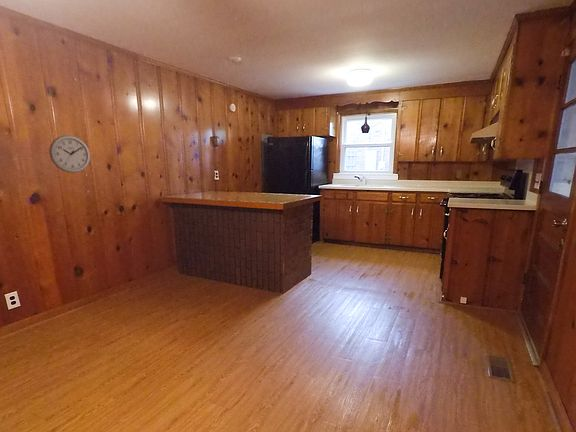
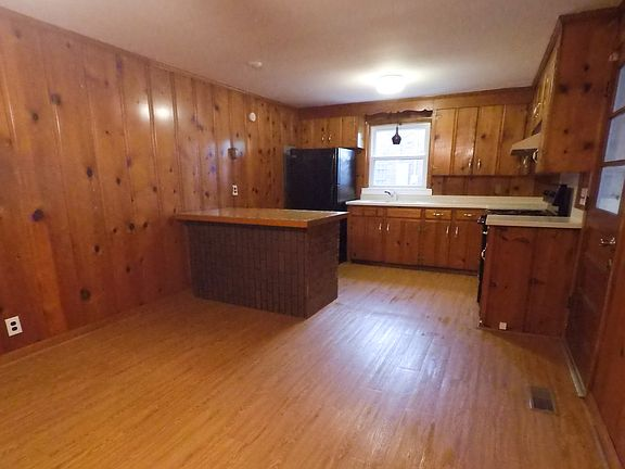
- wall clock [48,134,91,174]
